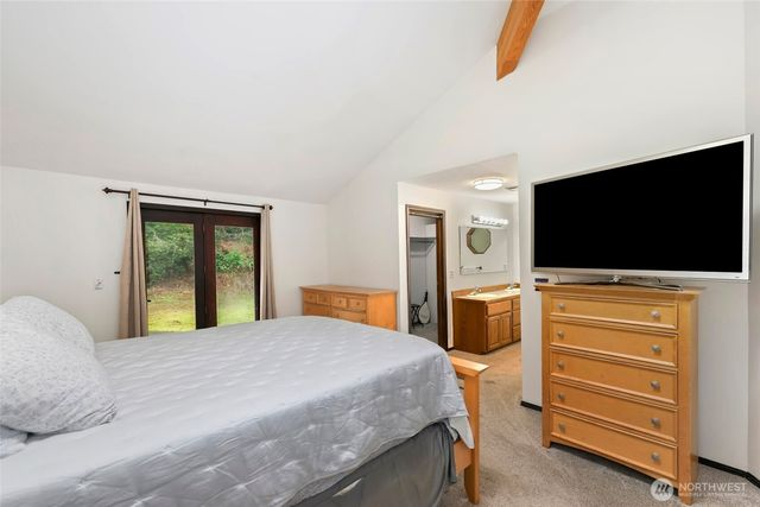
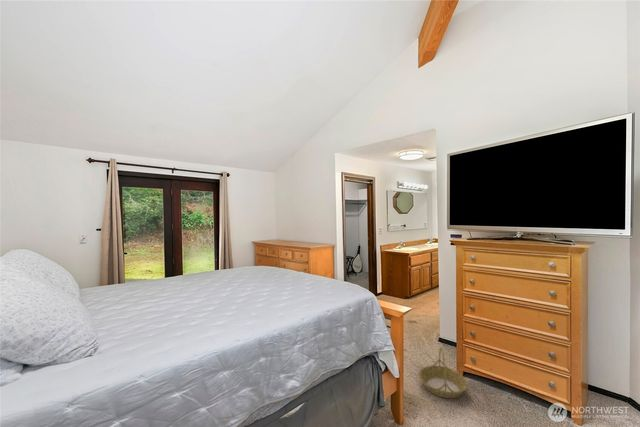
+ basket [418,346,469,399]
